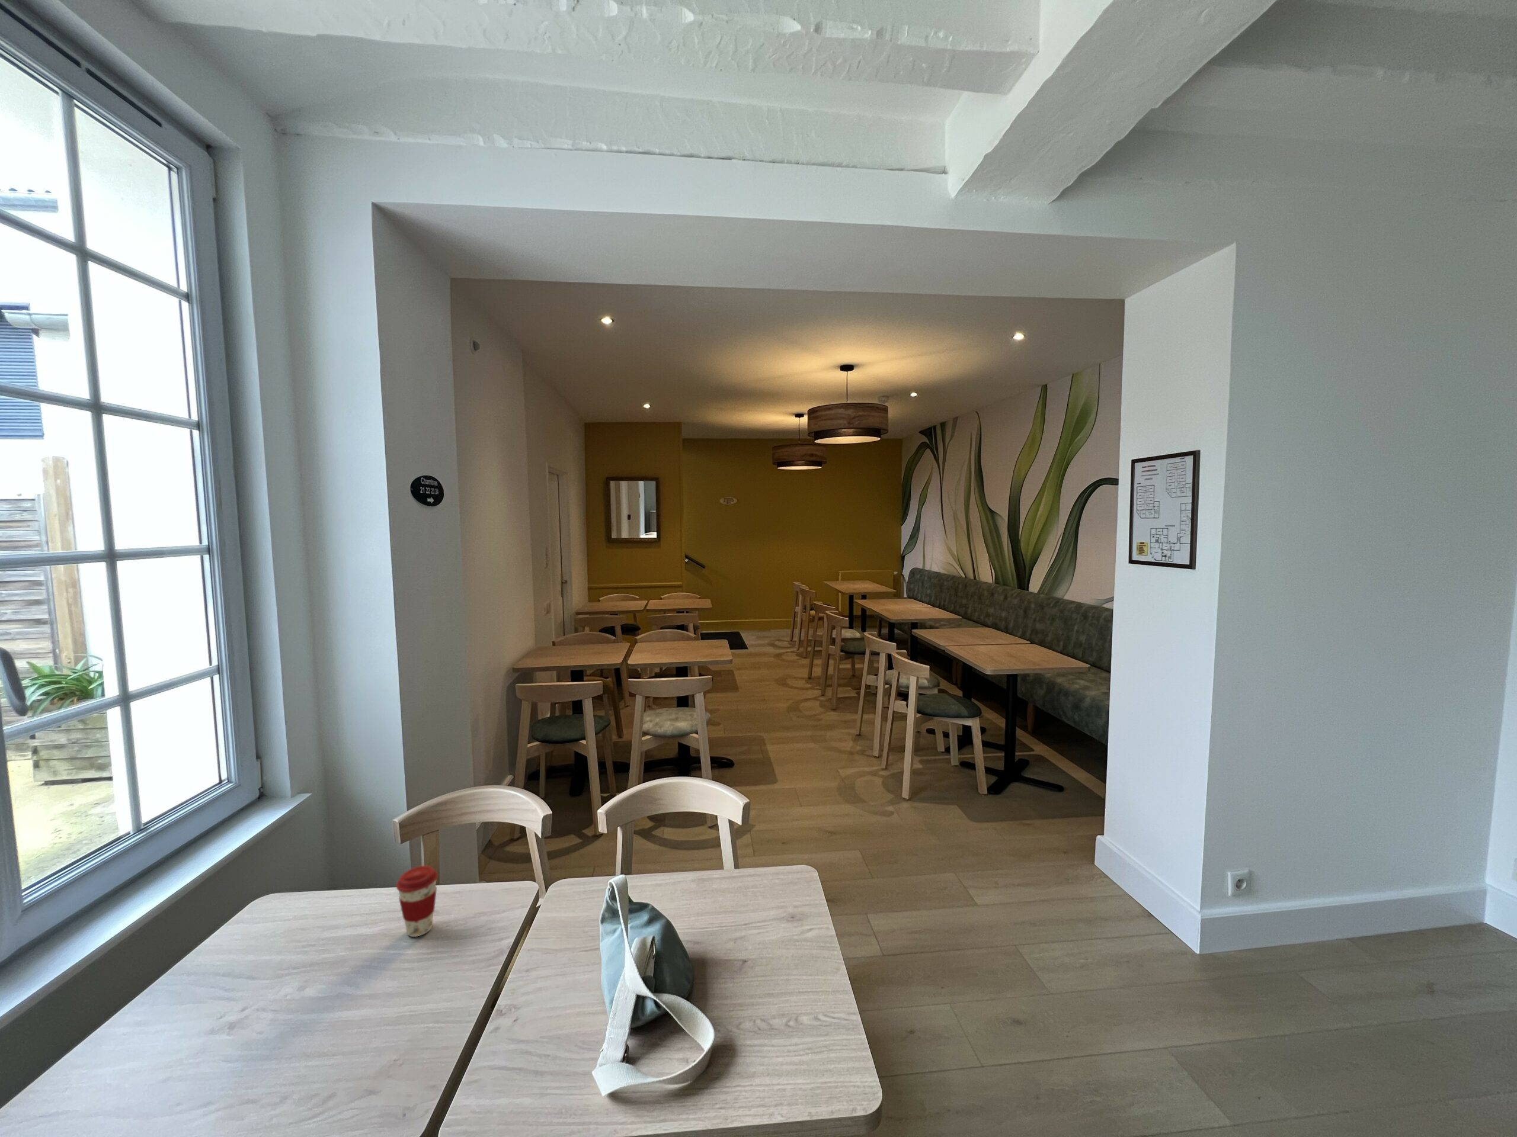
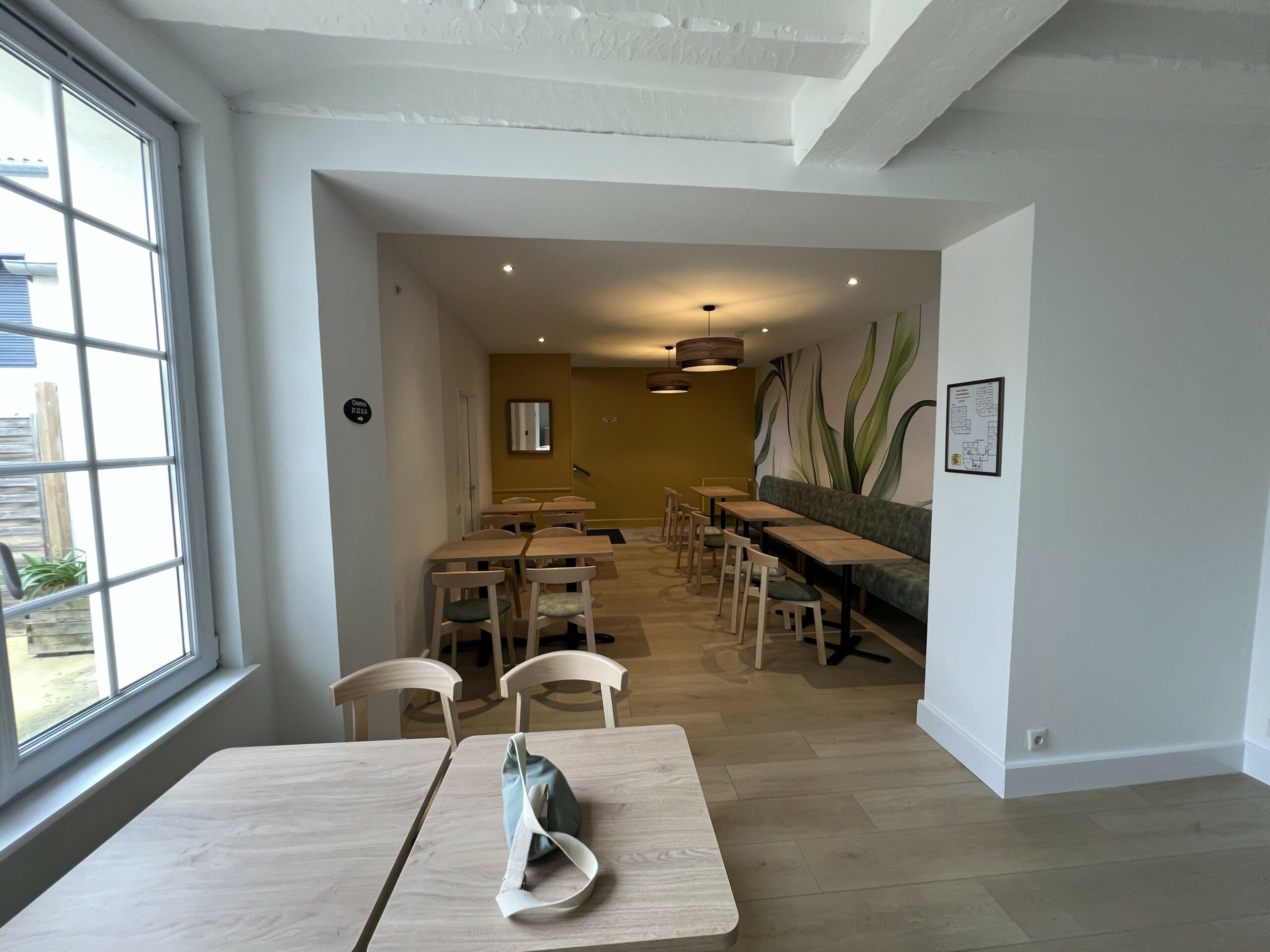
- coffee cup [395,865,438,938]
